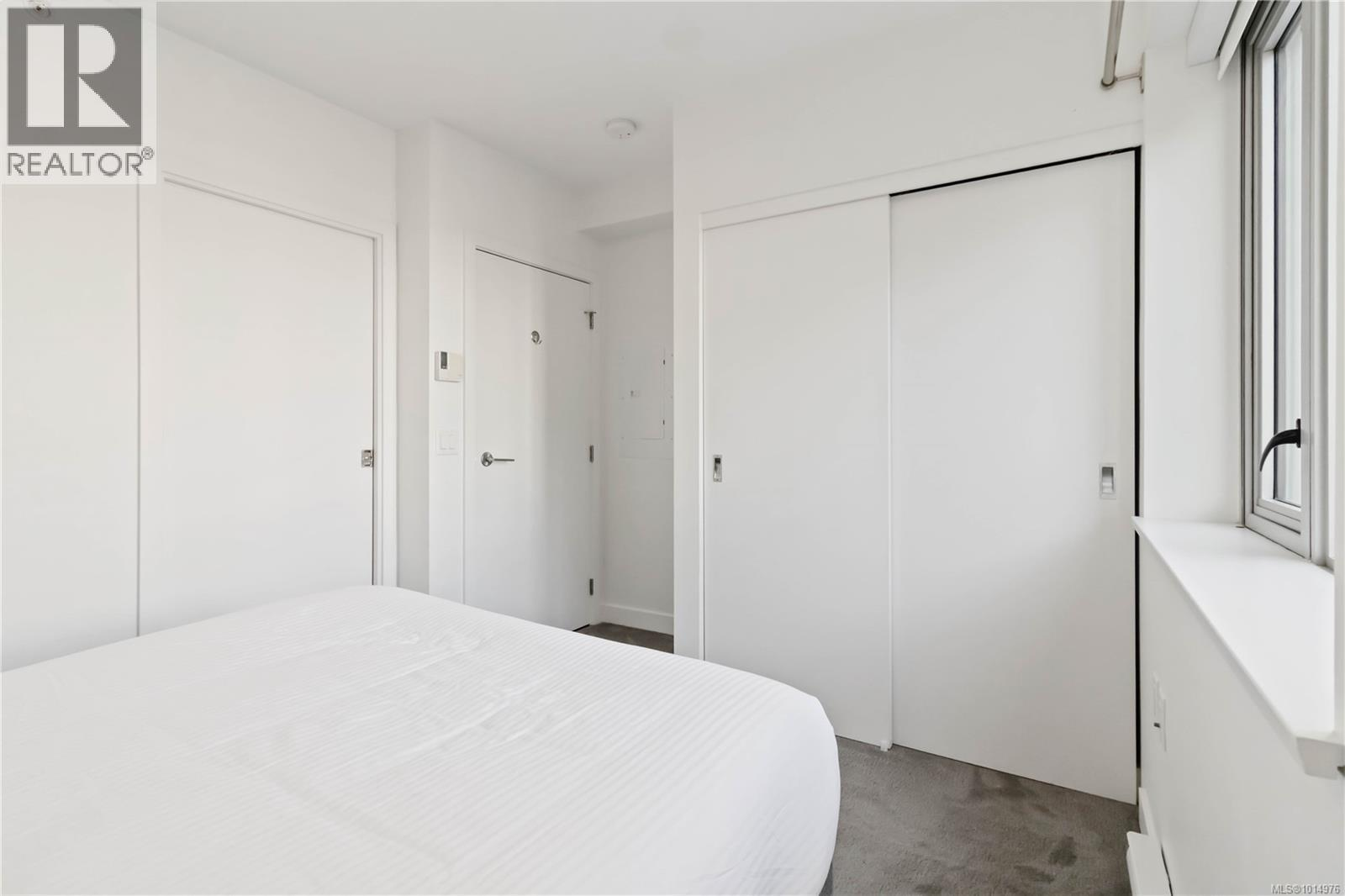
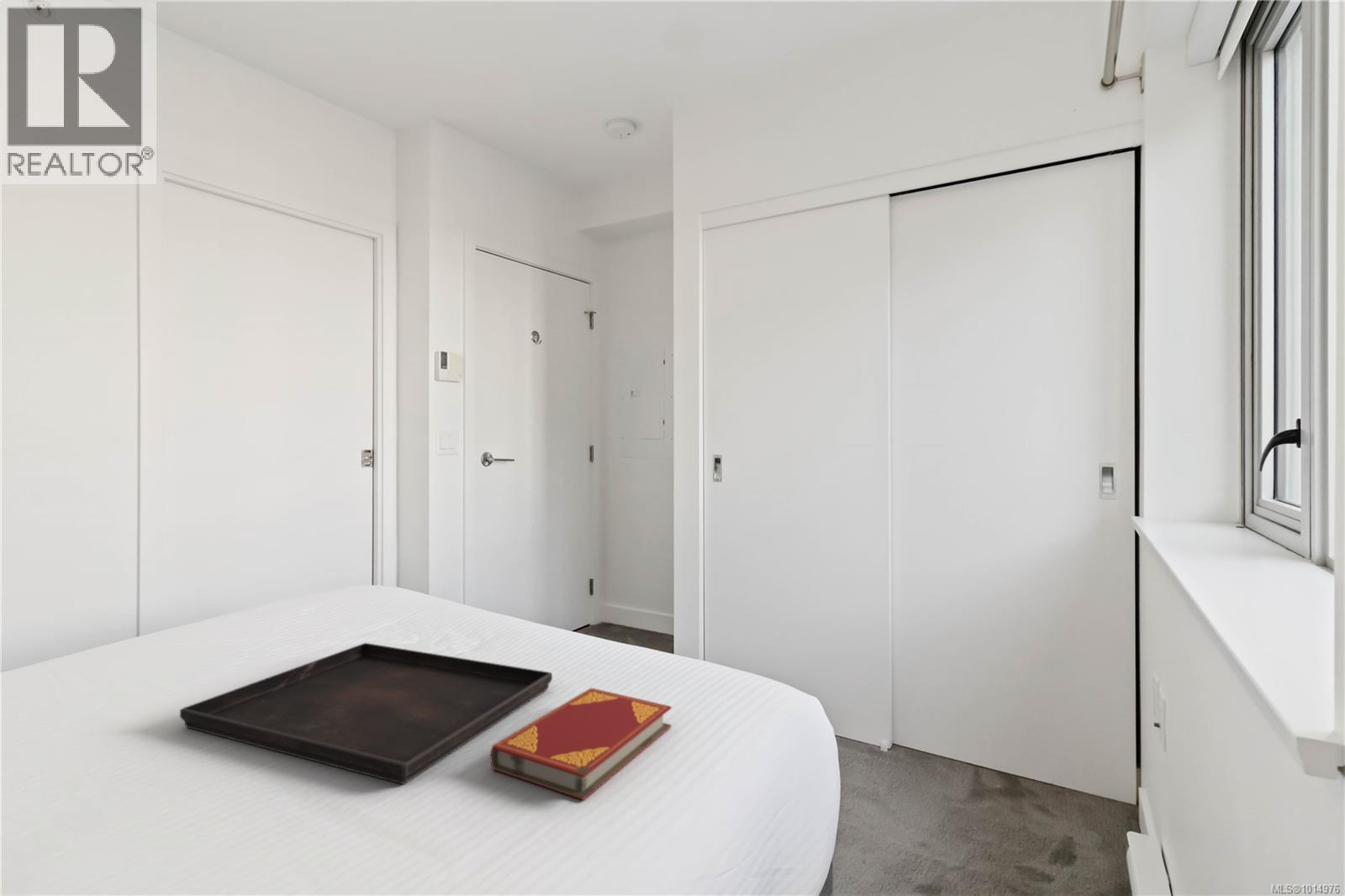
+ serving tray [179,642,553,785]
+ hardback book [489,688,673,801]
